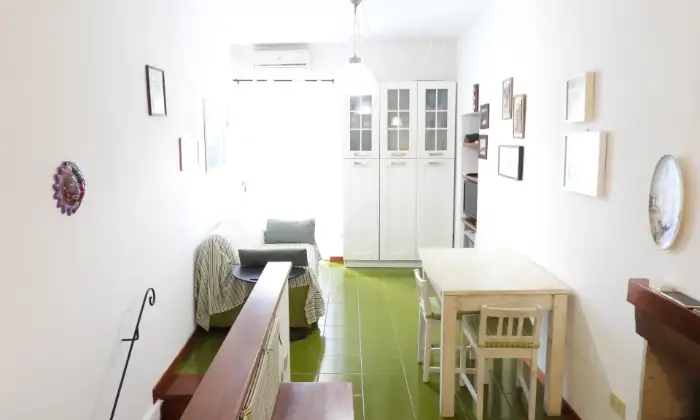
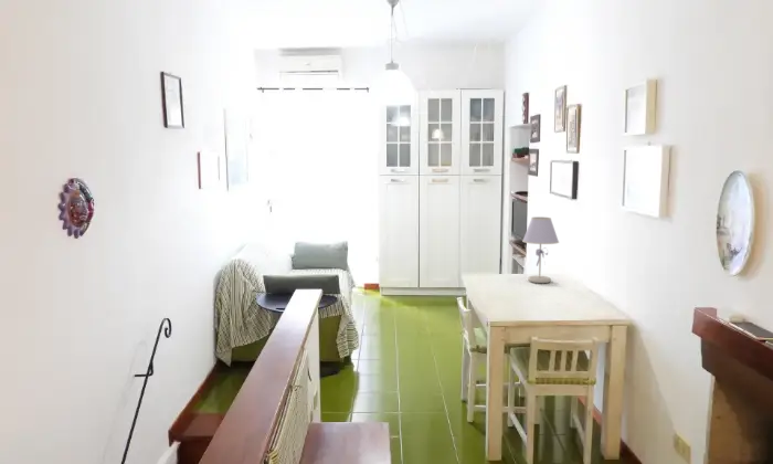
+ table lamp [521,217,560,284]
